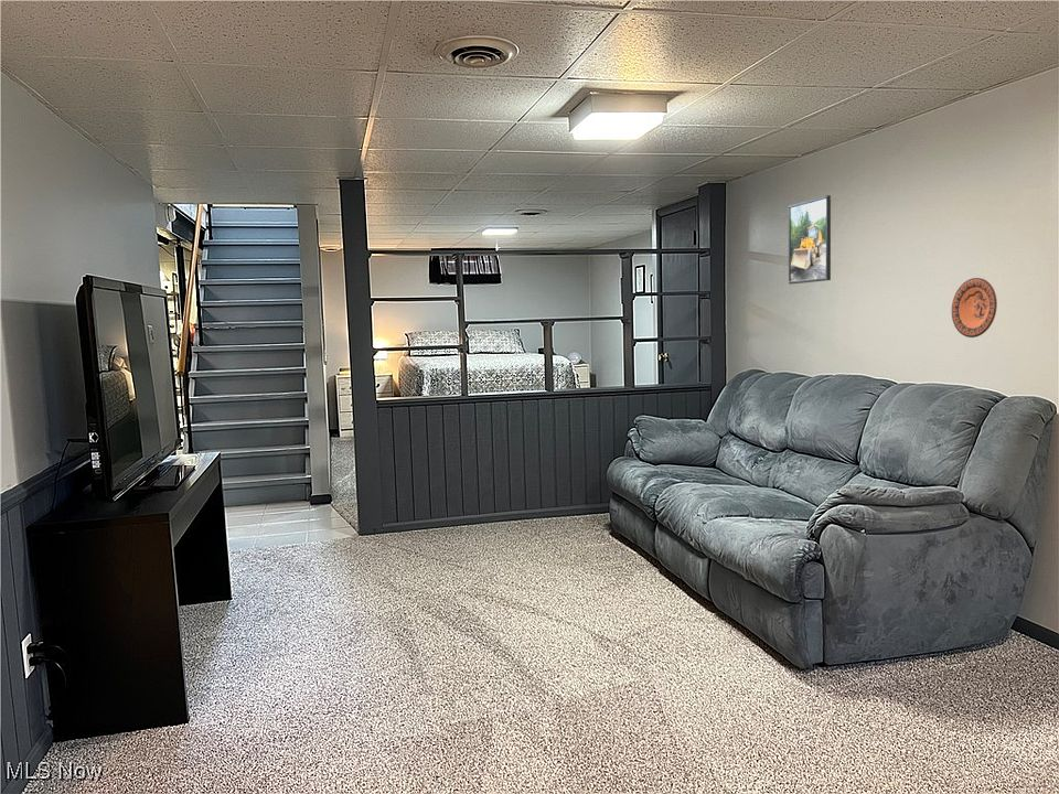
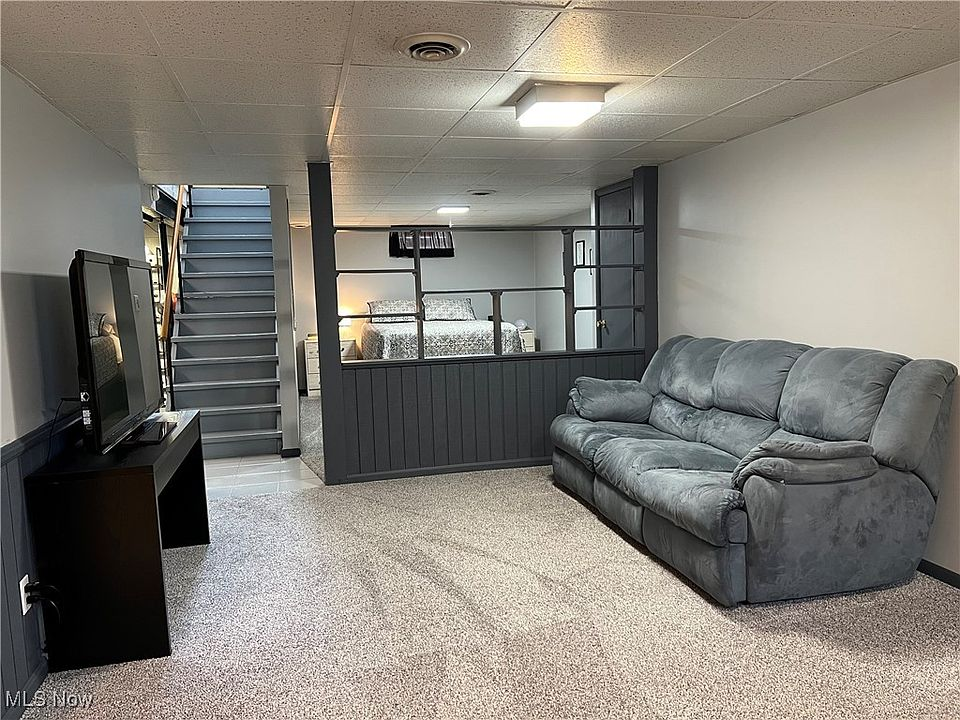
- decorative plate [951,277,998,339]
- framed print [788,194,832,286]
